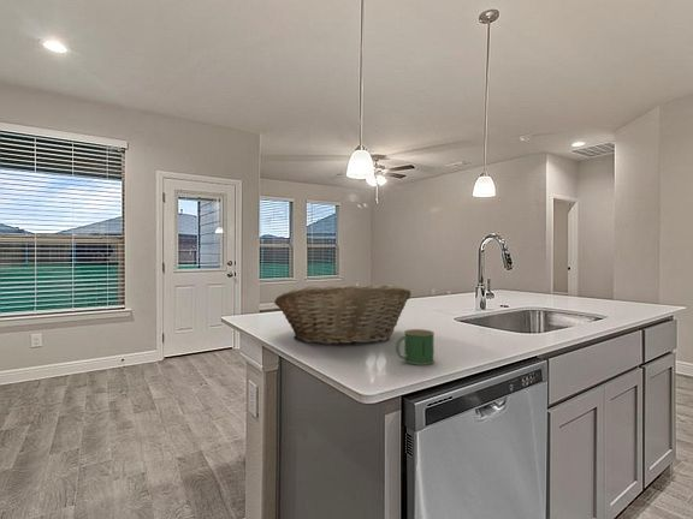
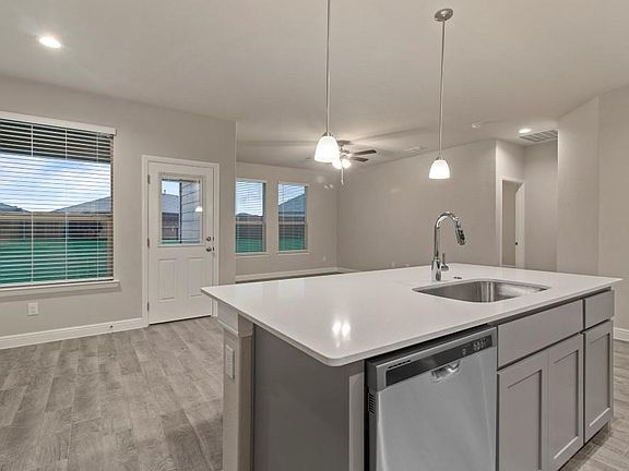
- fruit basket [273,284,411,346]
- mug [395,328,436,366]
